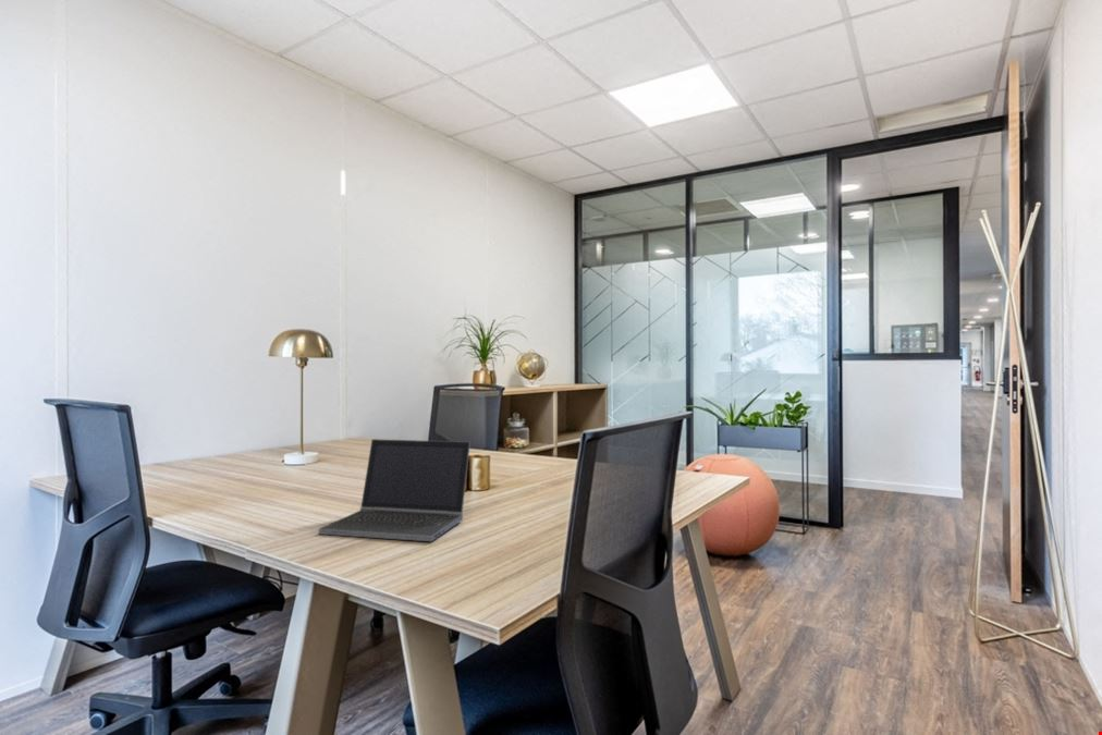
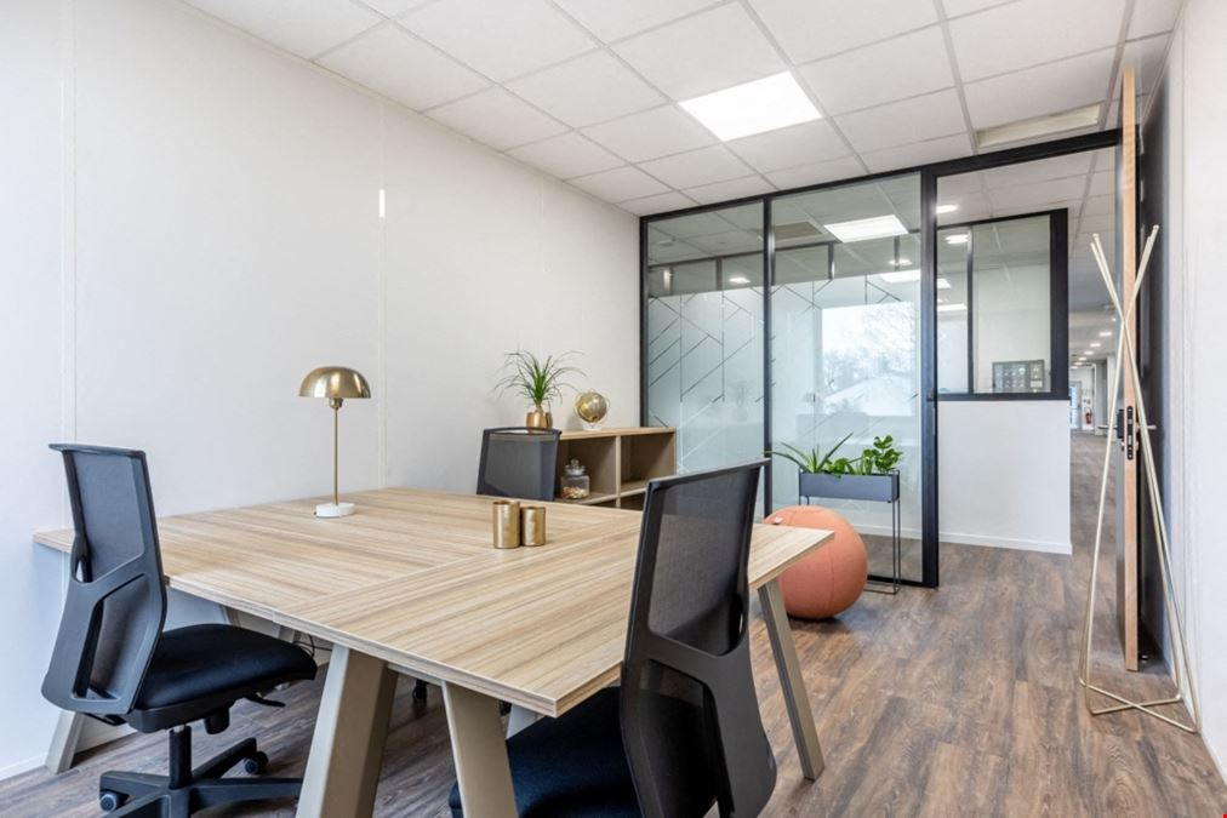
- laptop computer [318,438,472,542]
